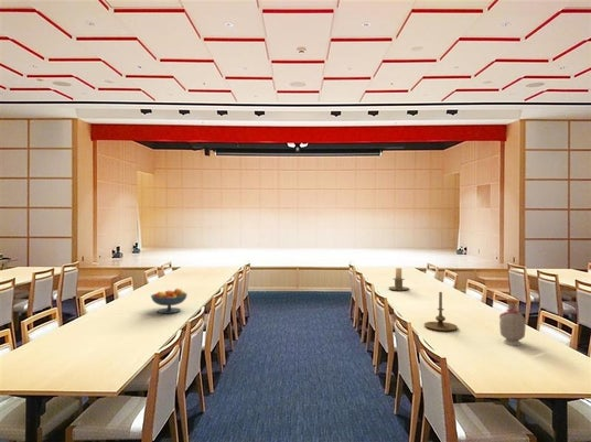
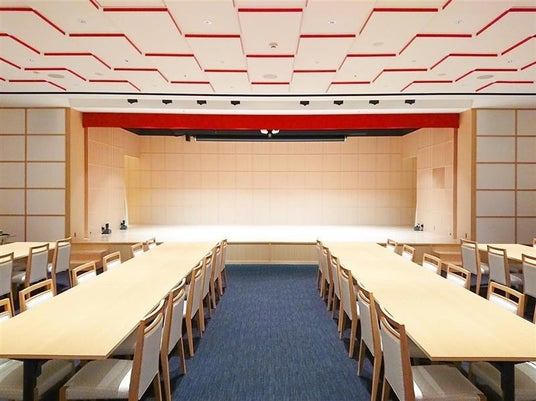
- candle holder [423,291,459,332]
- bottle [498,298,527,346]
- fruit bowl [150,288,189,314]
- candle holder [388,267,410,292]
